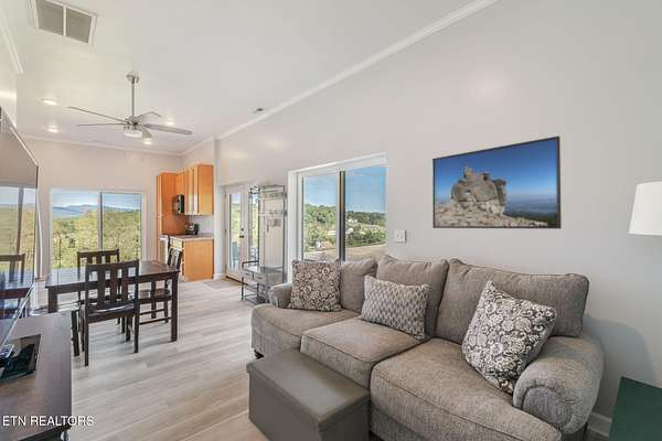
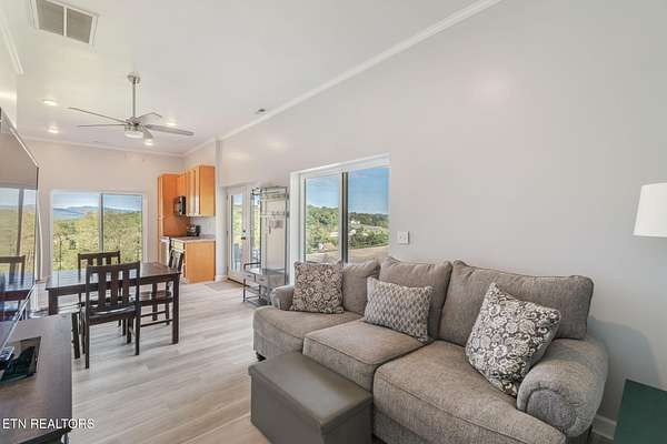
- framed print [431,135,563,229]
